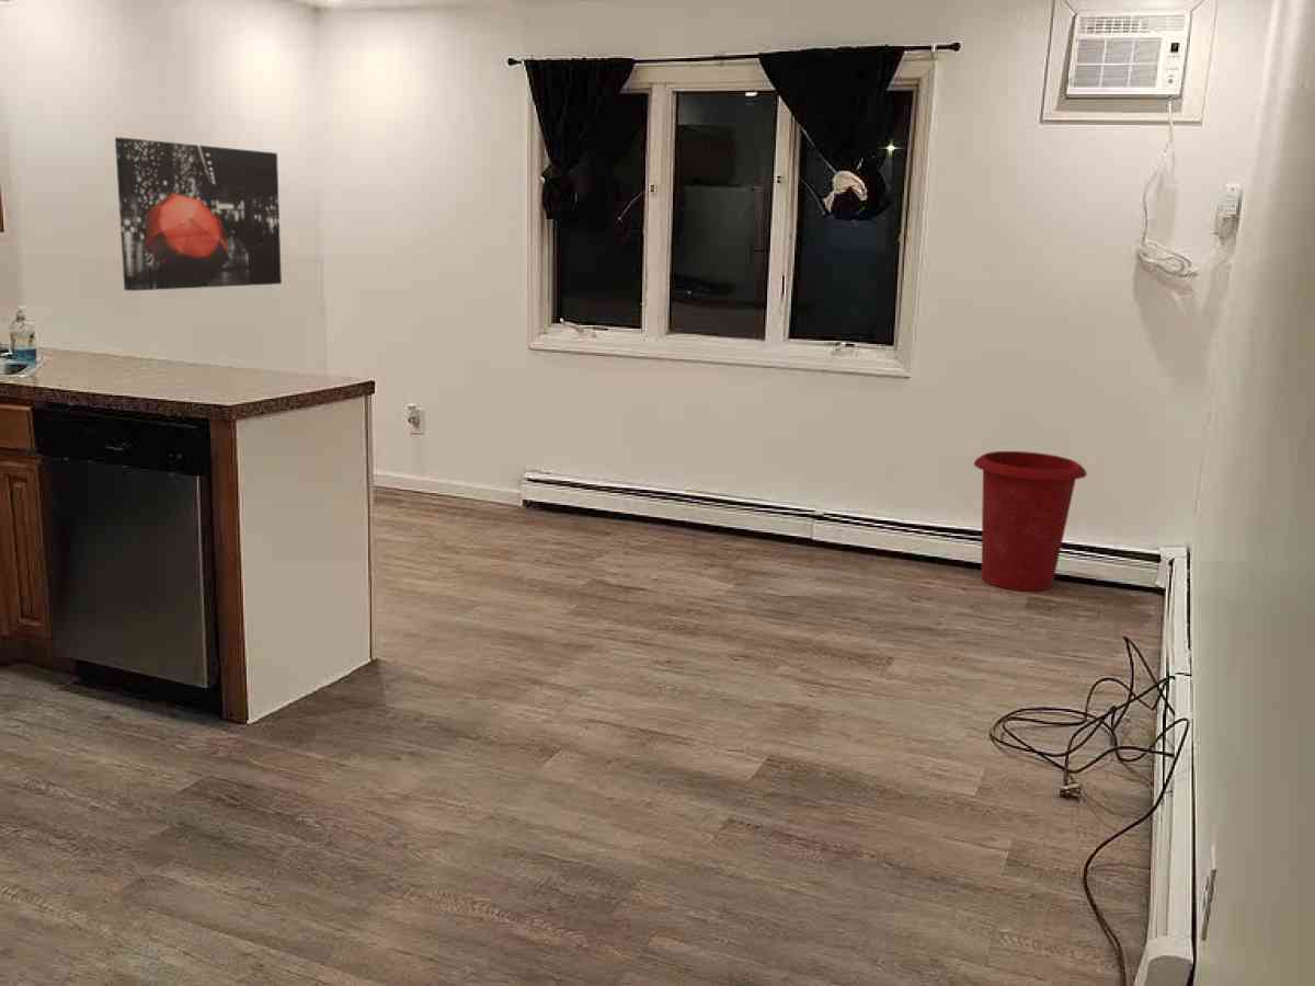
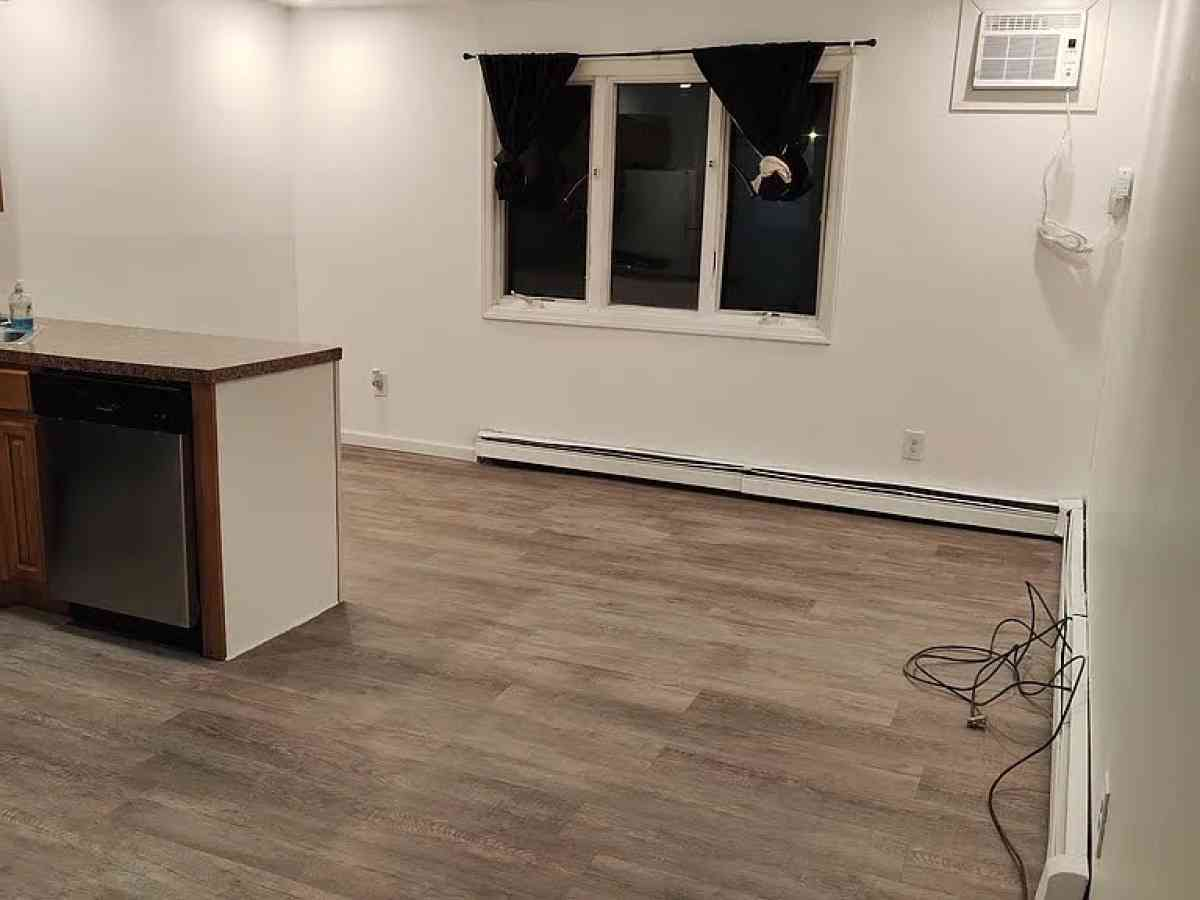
- wall art [114,137,283,291]
- waste bin [972,450,1088,593]
